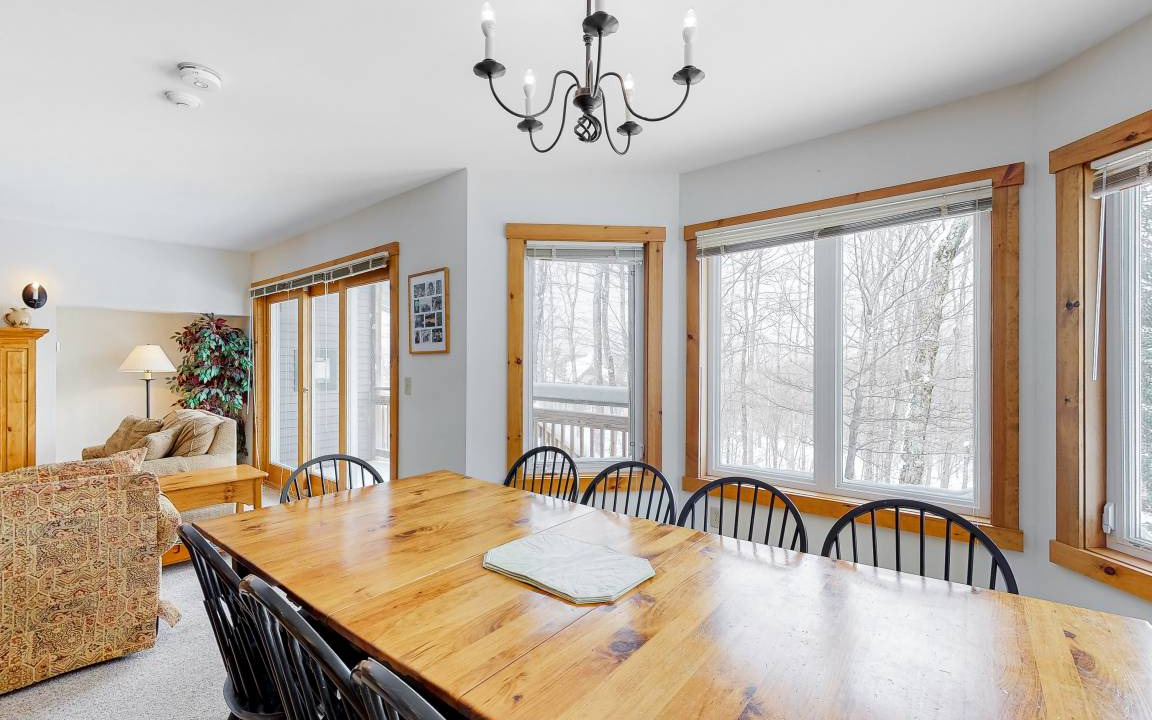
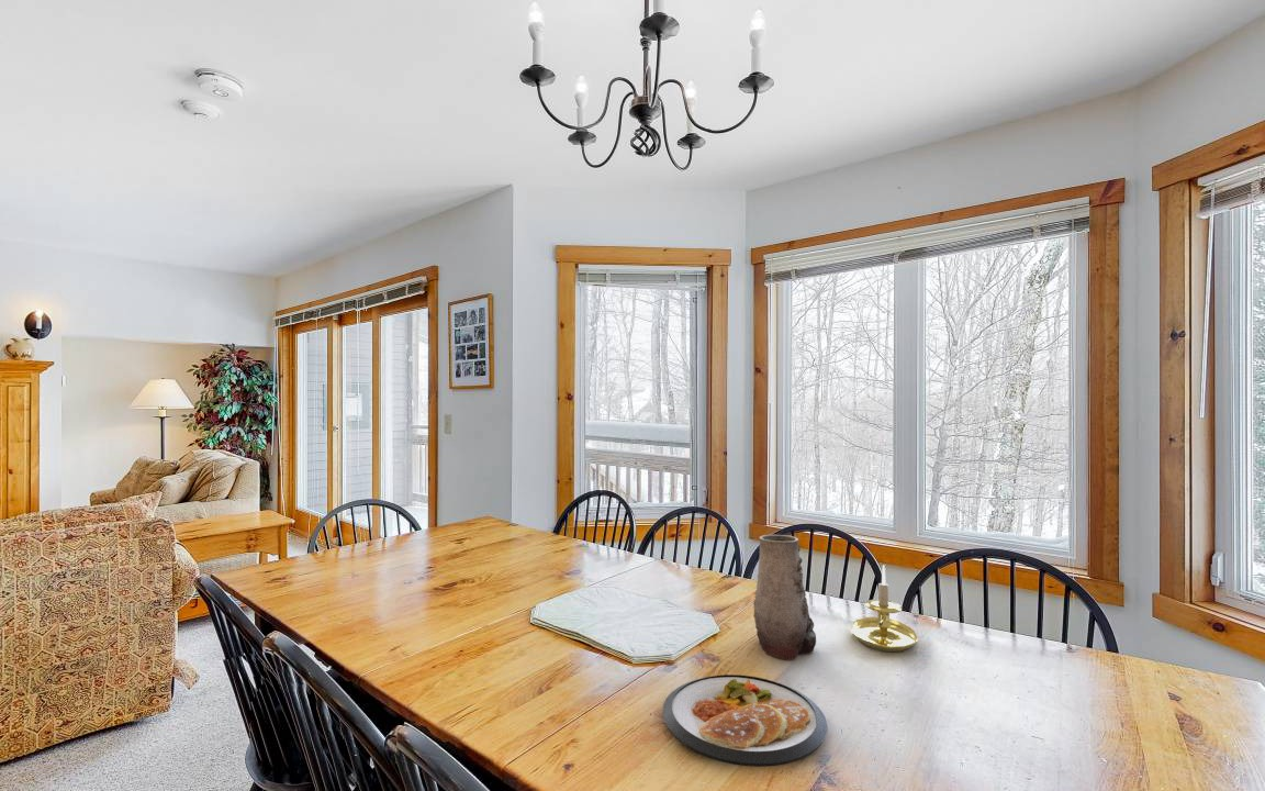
+ candle holder [850,564,919,654]
+ dish [661,673,828,768]
+ vase [752,534,817,660]
